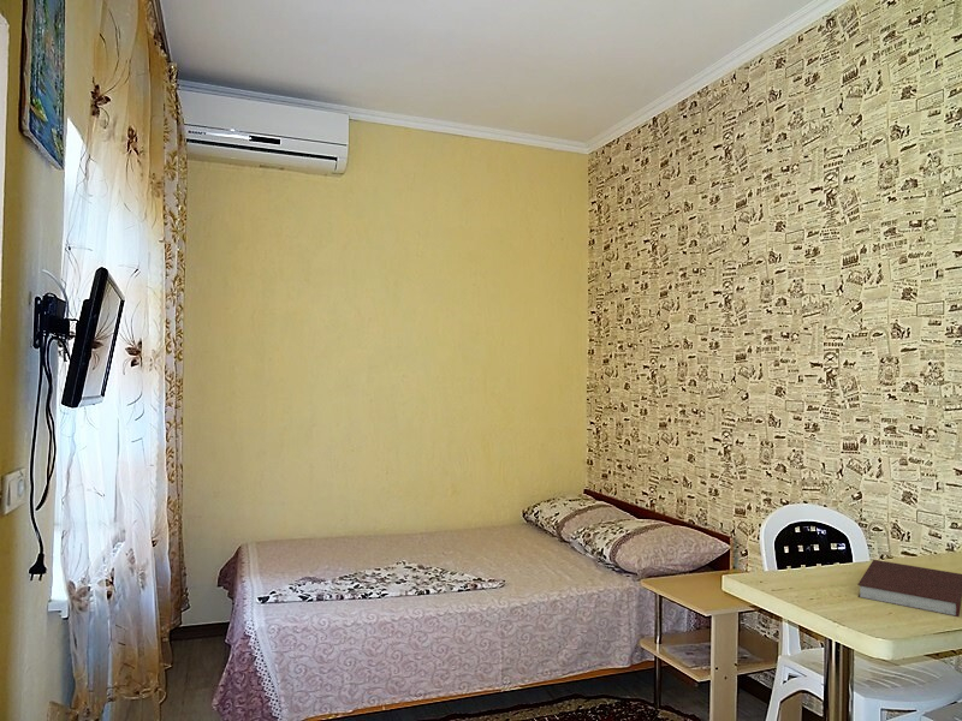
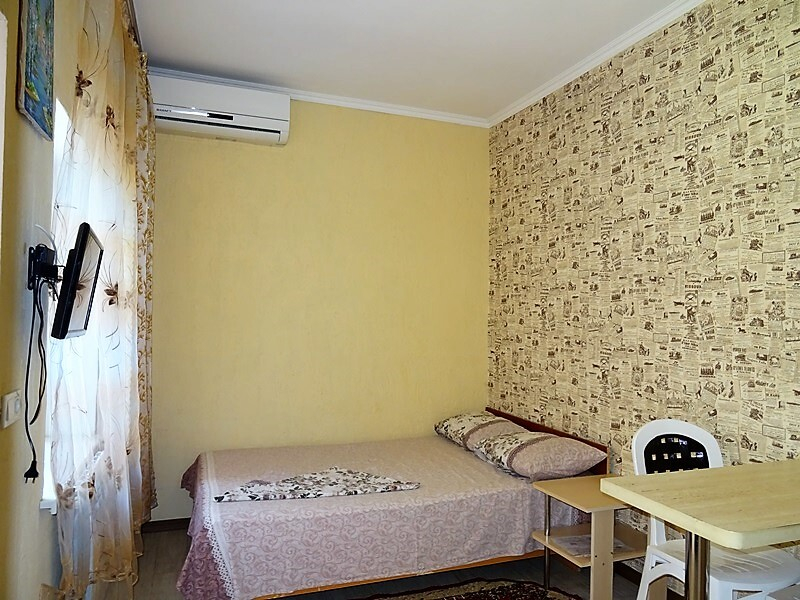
- notebook [856,559,962,618]
